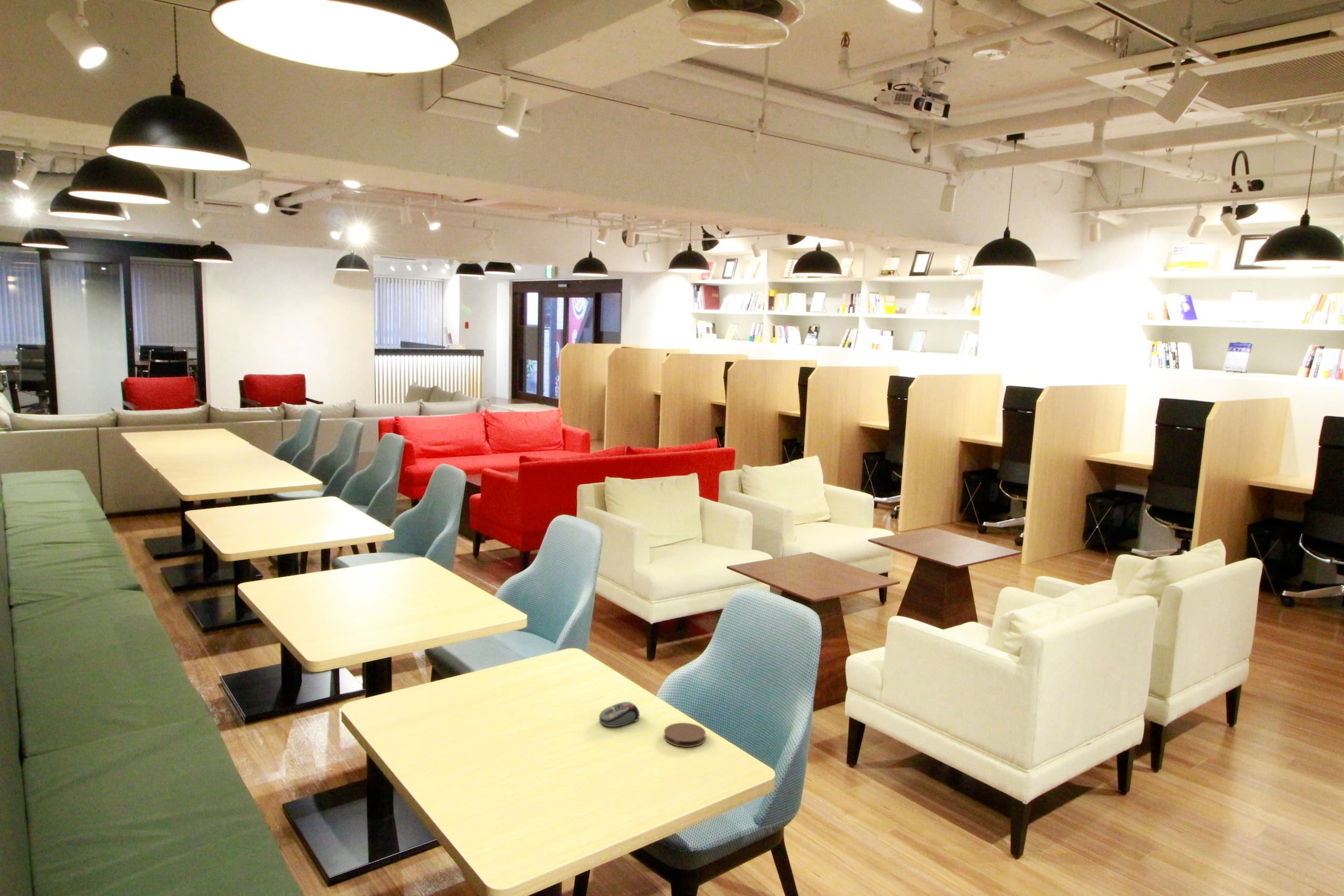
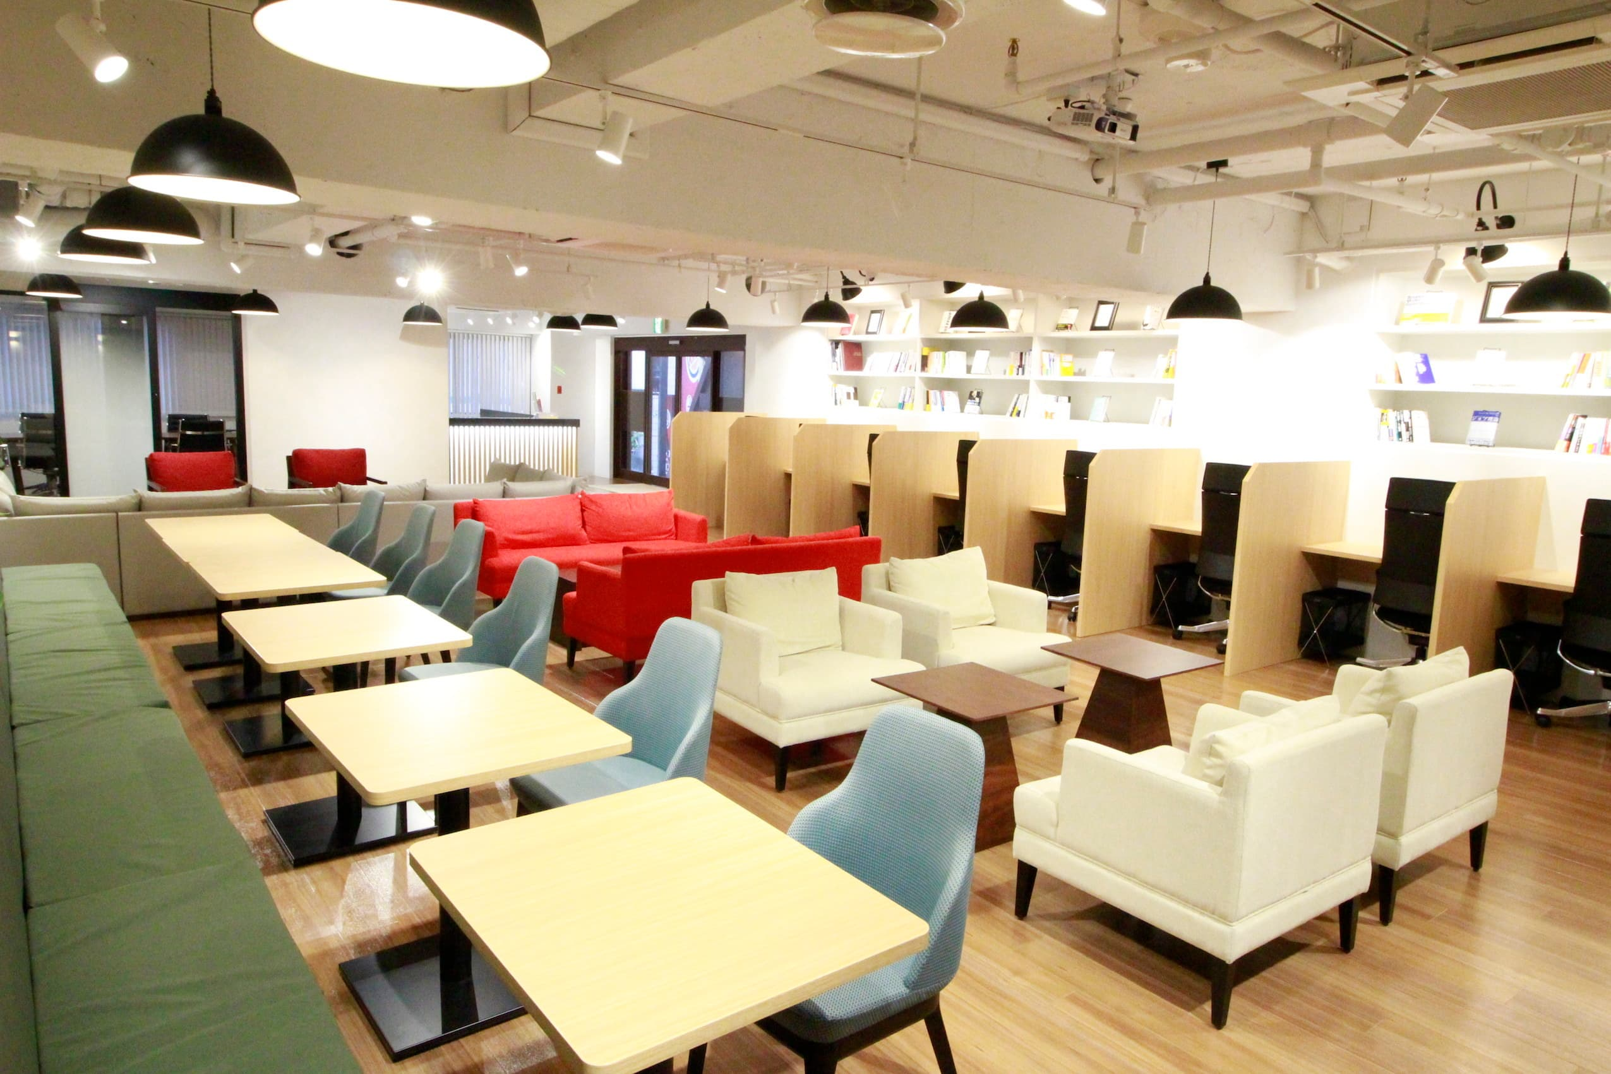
- coaster [663,722,706,747]
- computer mouse [599,701,640,727]
